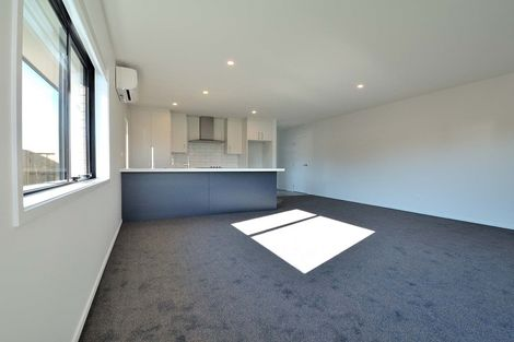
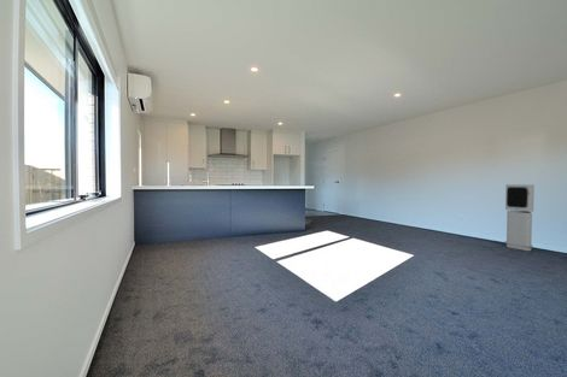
+ air purifier [503,183,536,252]
